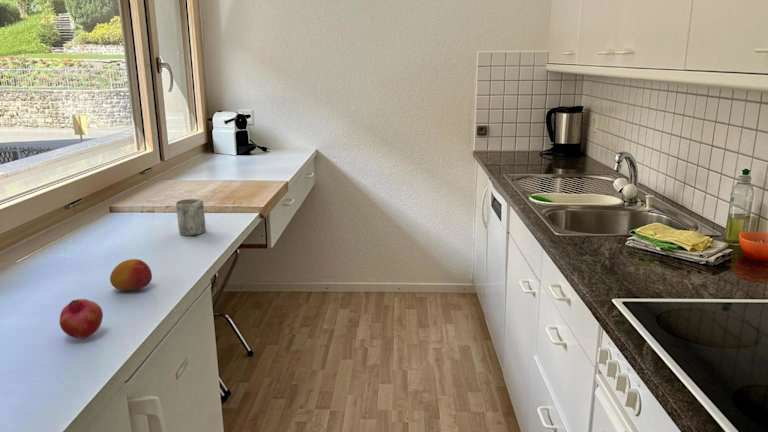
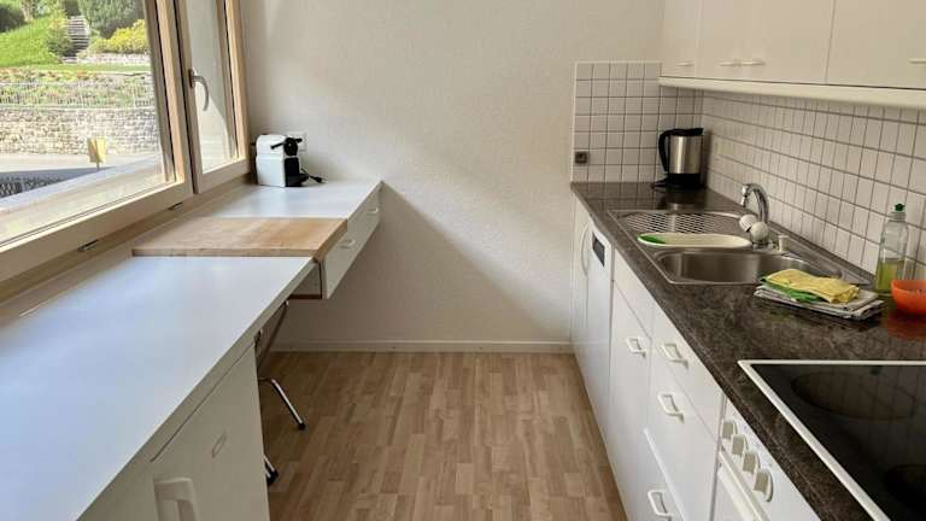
- fruit [109,258,153,291]
- mug [175,198,207,236]
- fruit [59,298,104,339]
